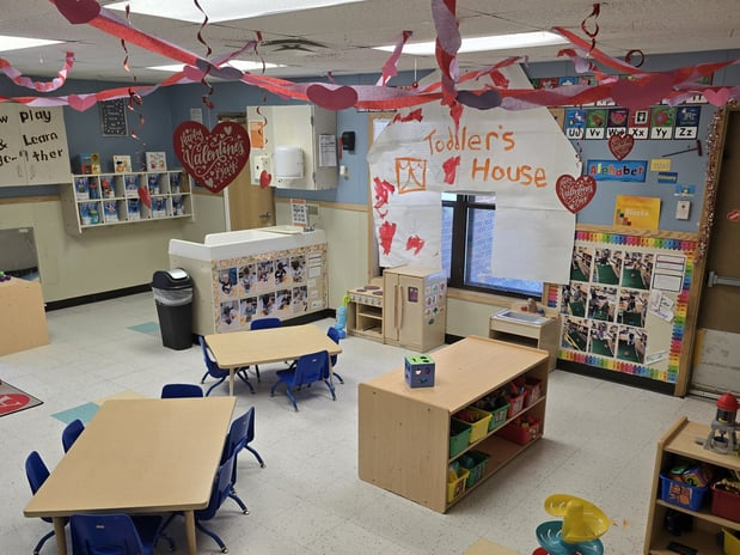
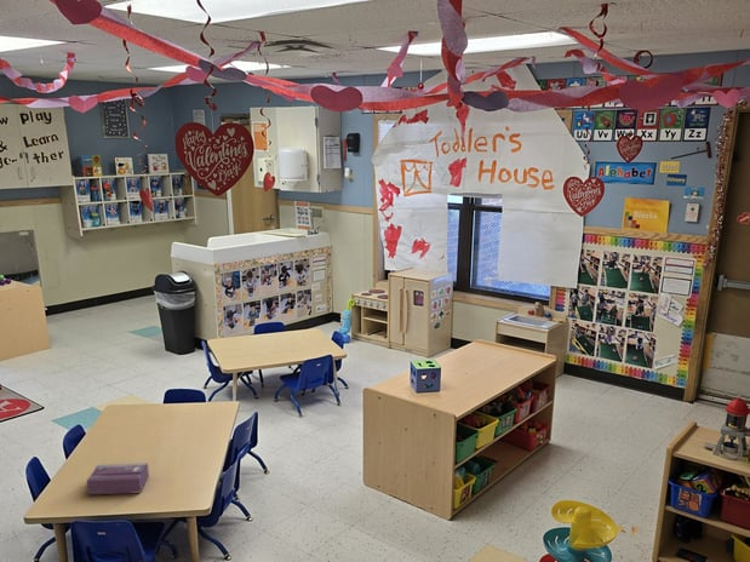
+ tissue box [86,461,150,495]
